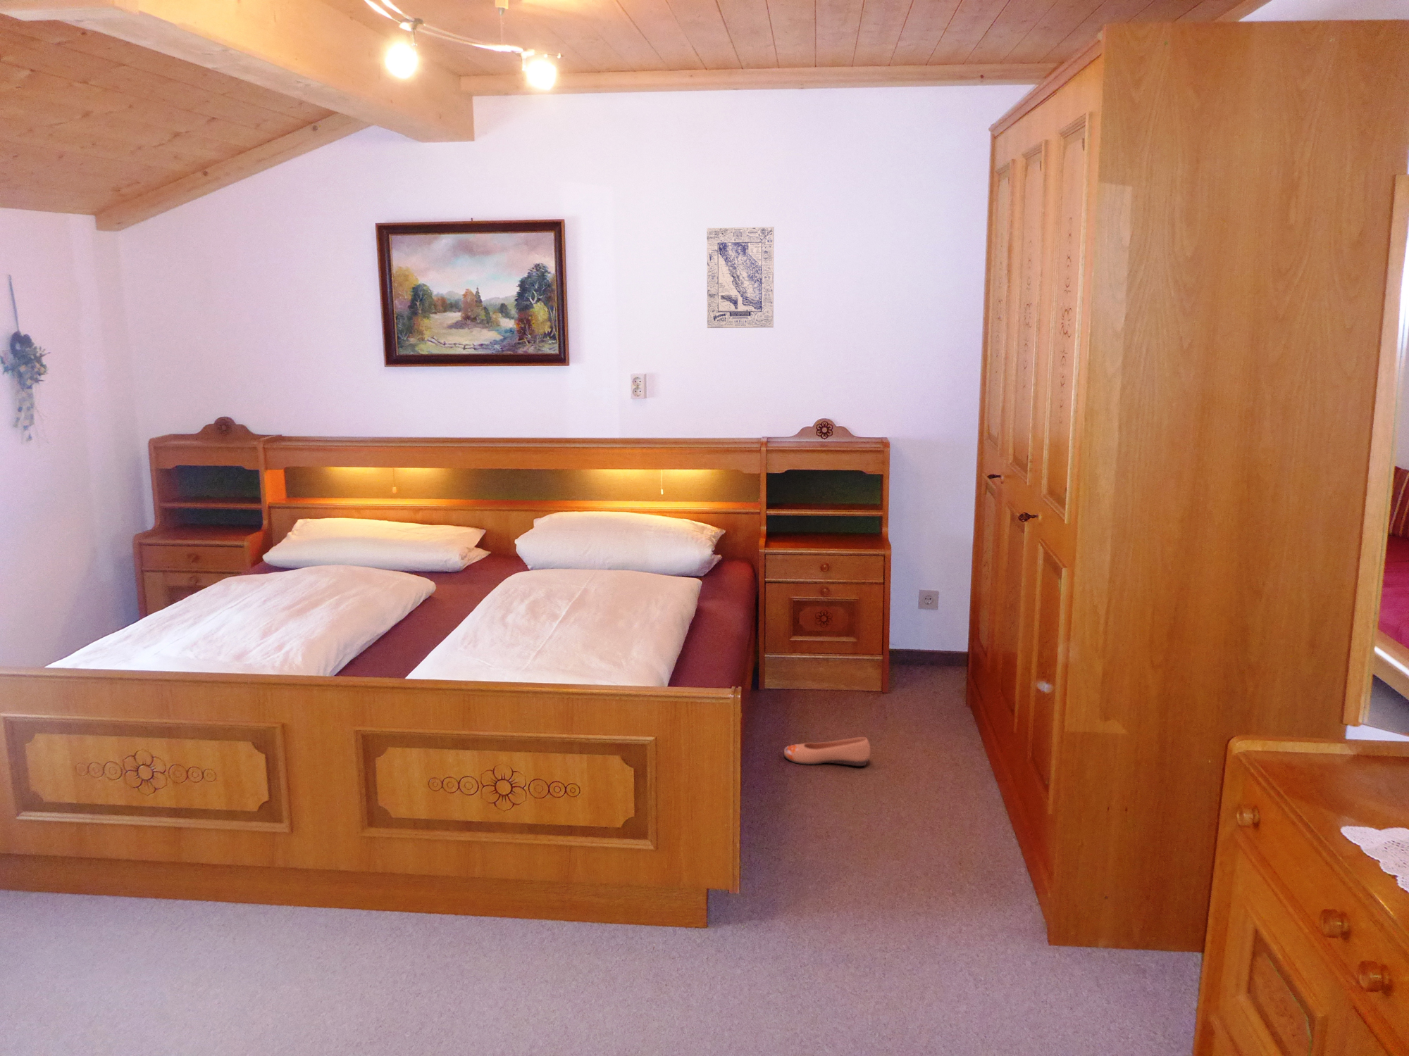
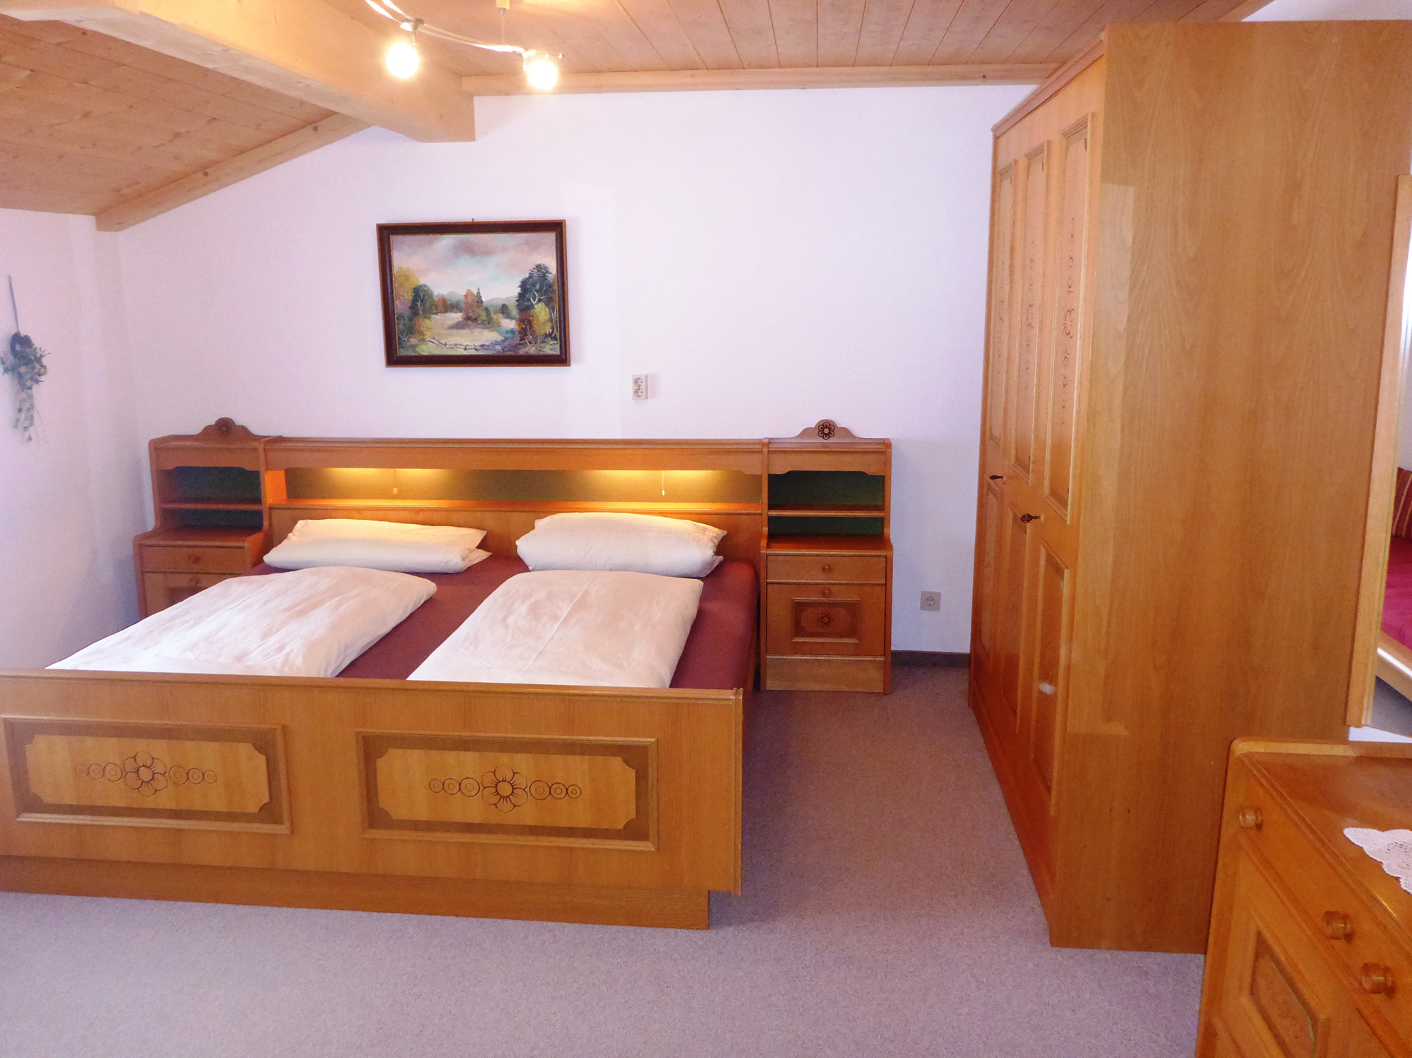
- shoe [783,737,871,766]
- wall art [706,226,774,328]
